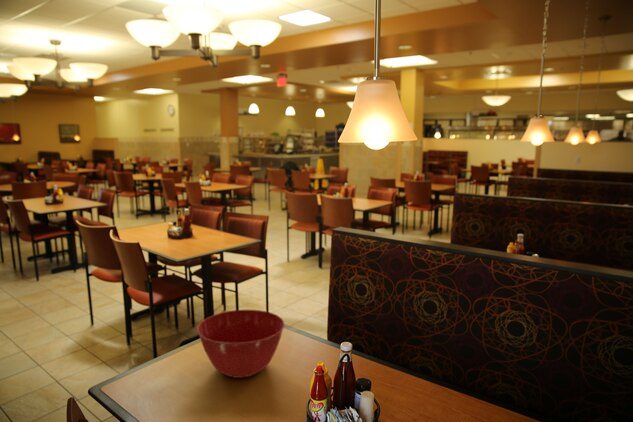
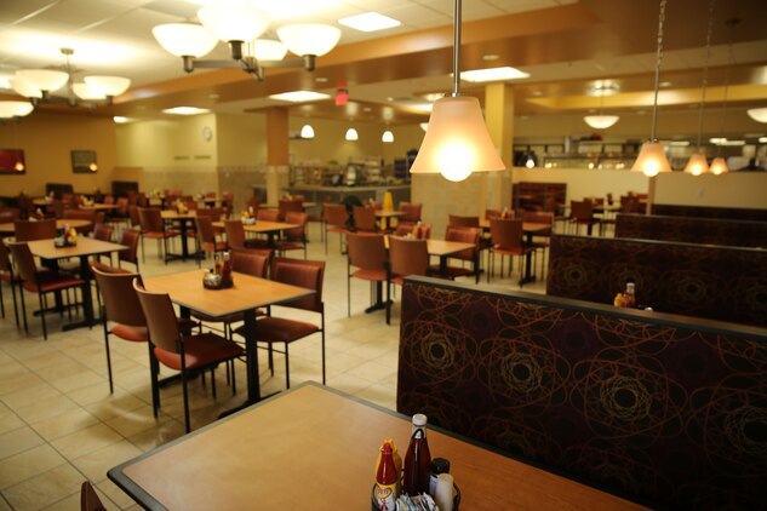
- mixing bowl [196,308,285,379]
